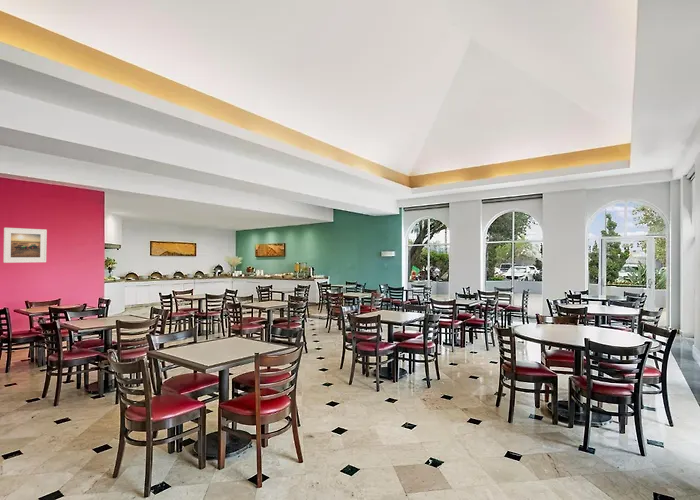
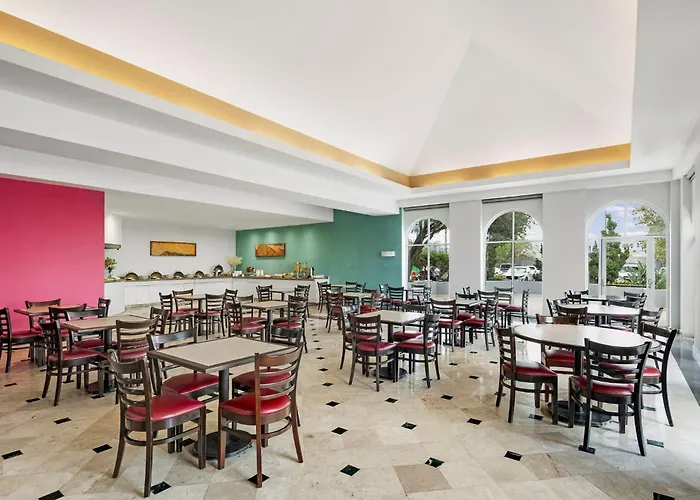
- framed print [2,227,48,264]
